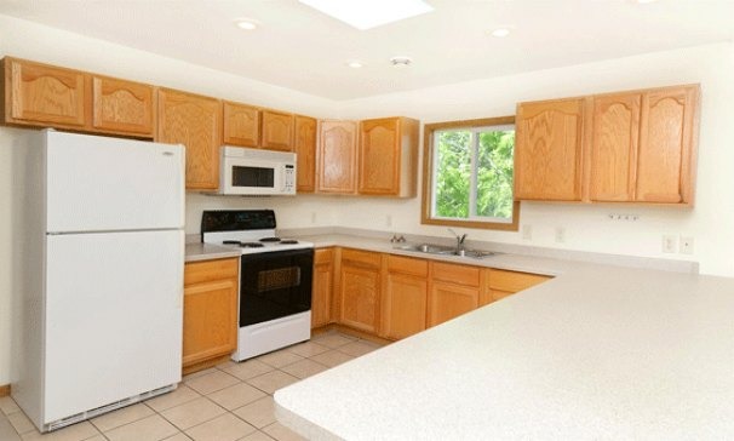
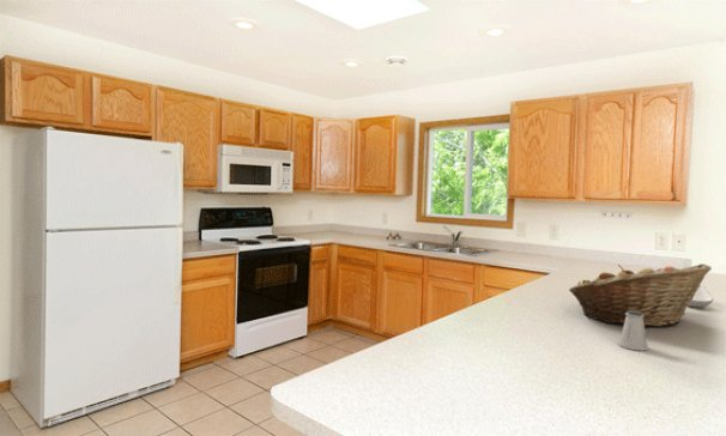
+ fruit basket [568,262,713,328]
+ spoon rest [688,285,715,309]
+ saltshaker [617,310,649,351]
